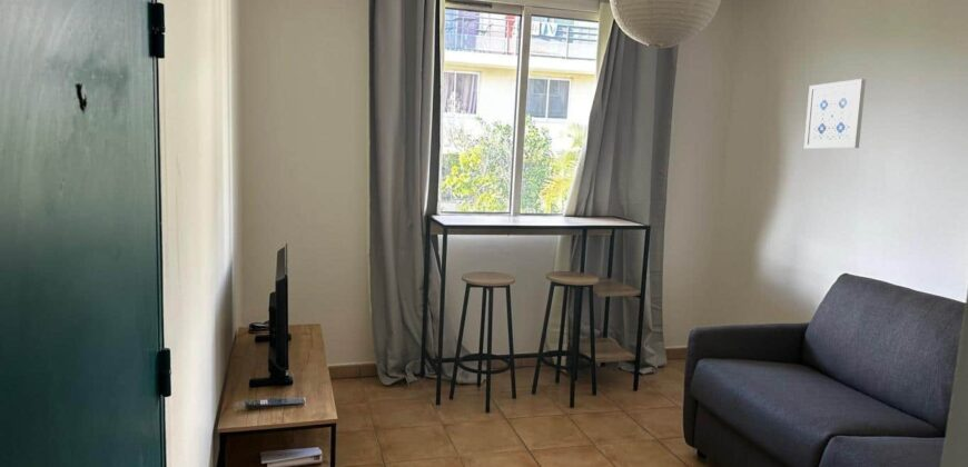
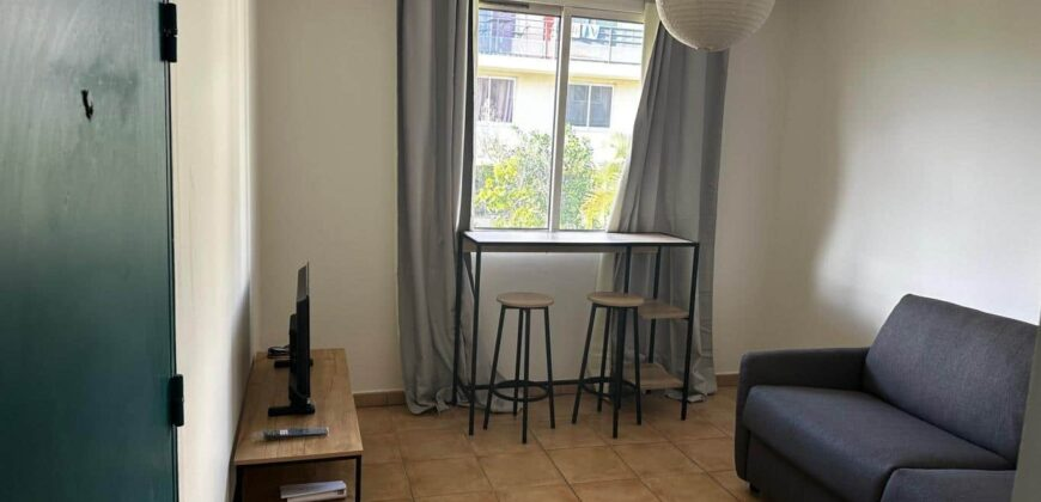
- wall art [803,78,867,150]
